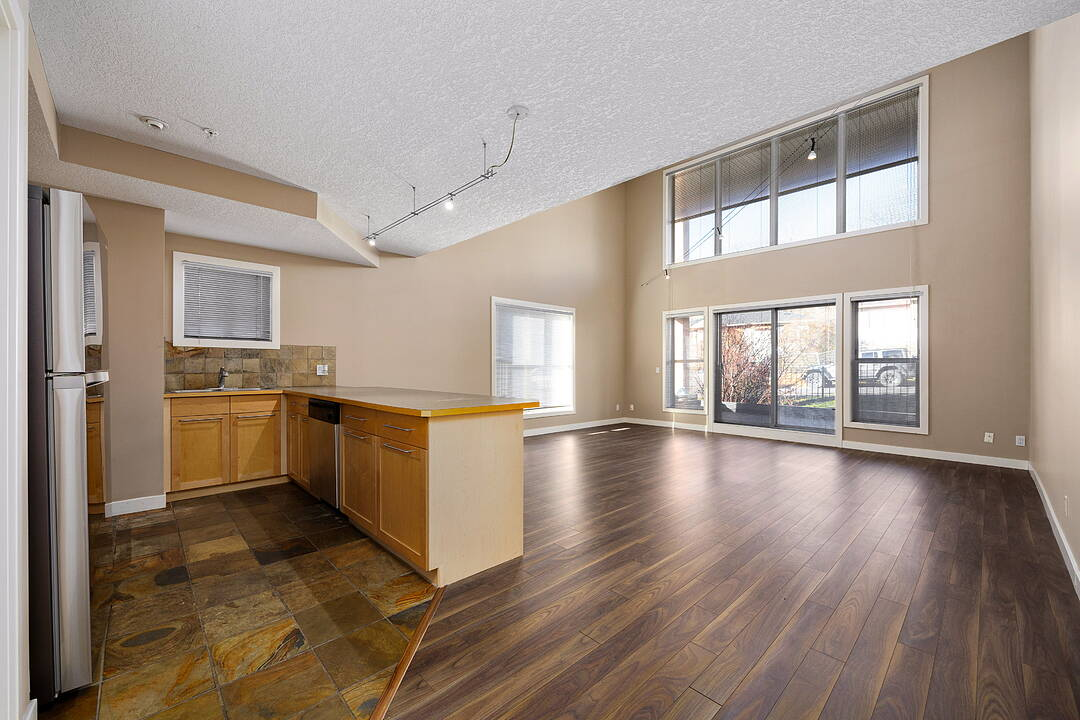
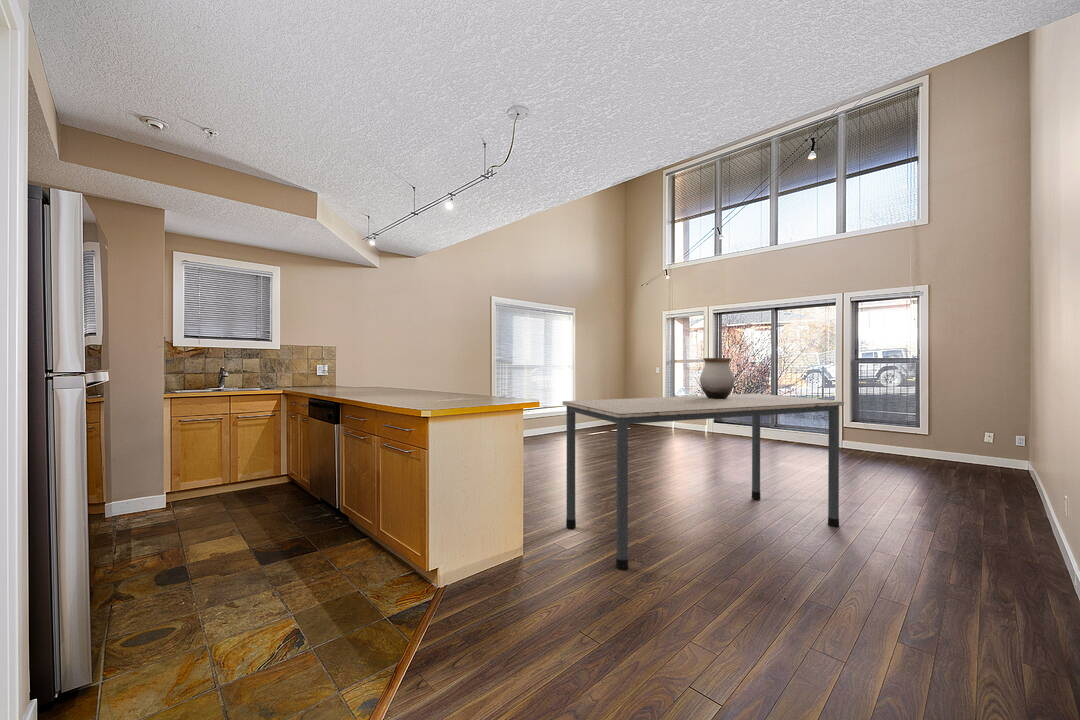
+ dining table [562,393,845,571]
+ vase [699,357,736,399]
